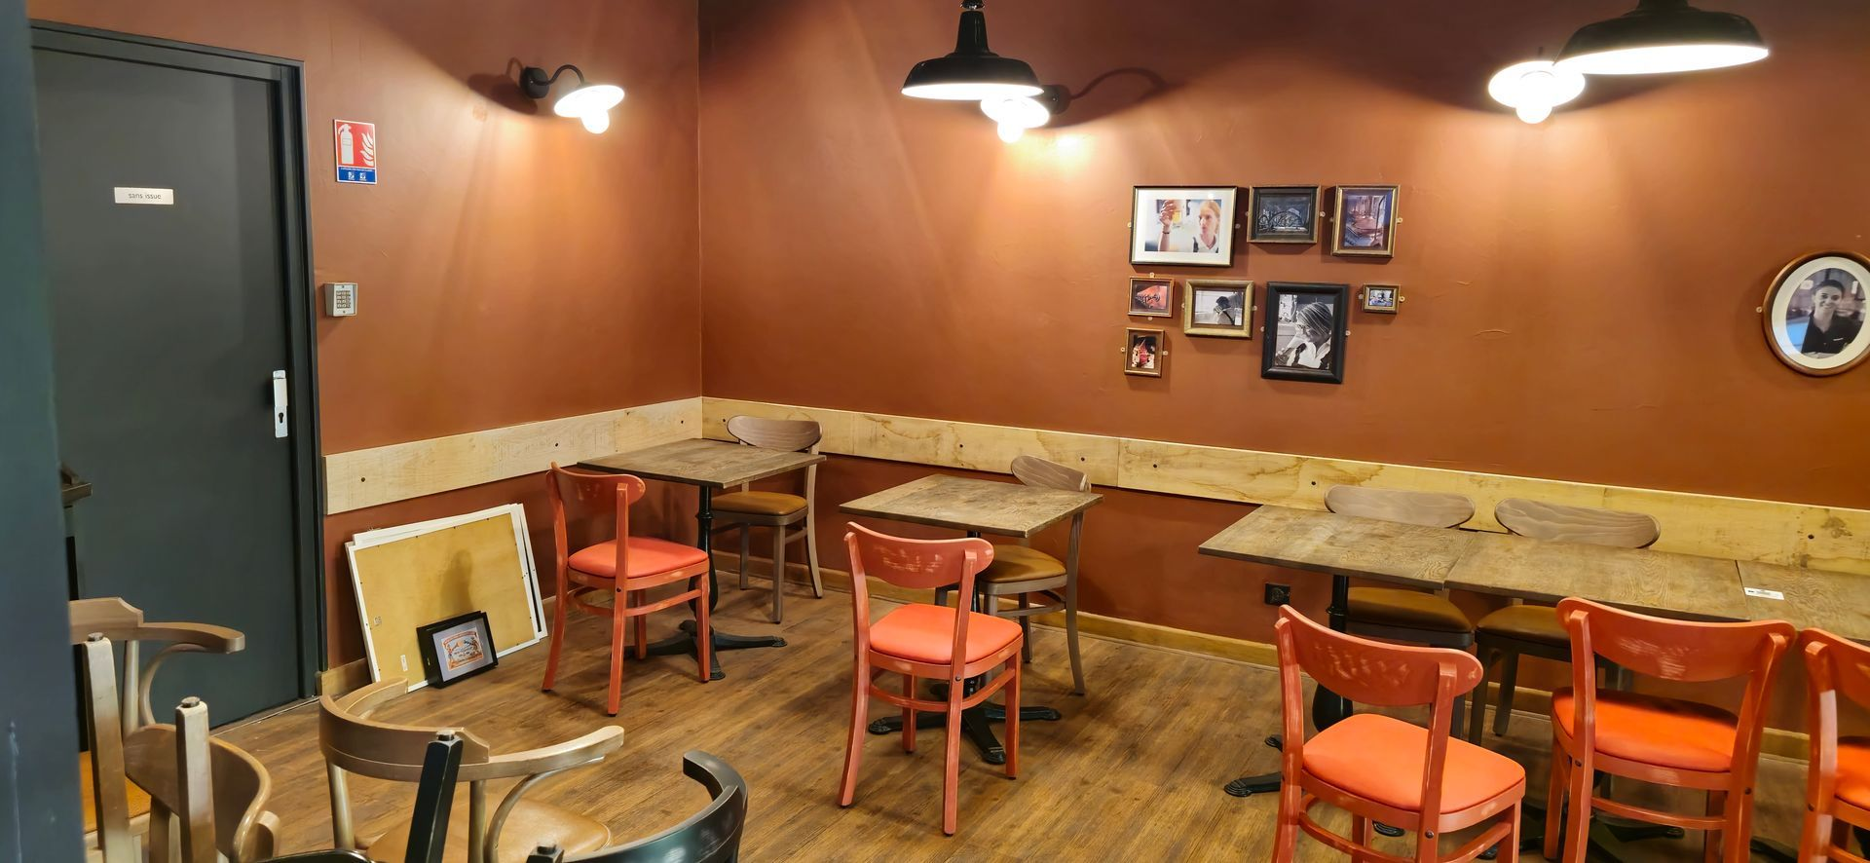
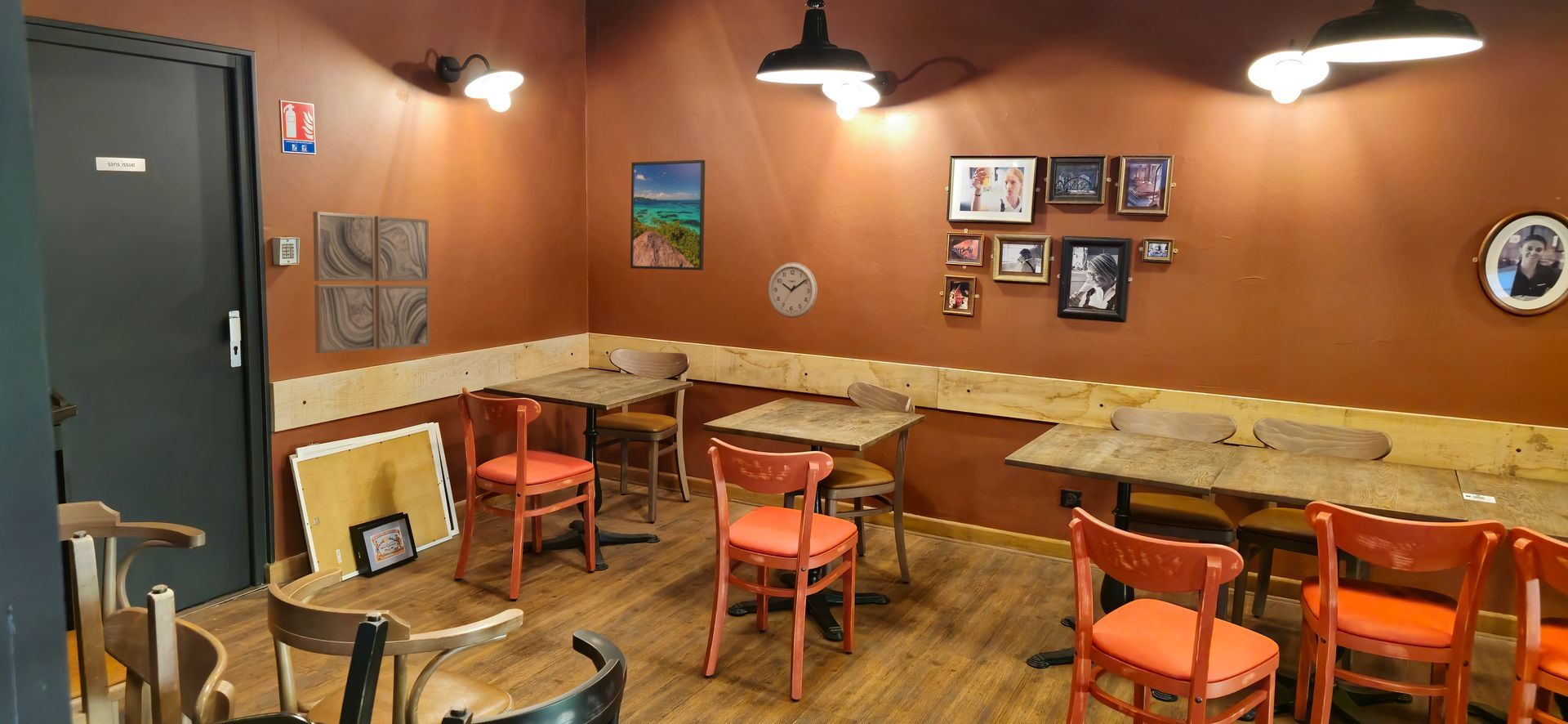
+ wall art [312,211,430,355]
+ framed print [630,159,706,271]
+ wall clock [767,261,818,319]
